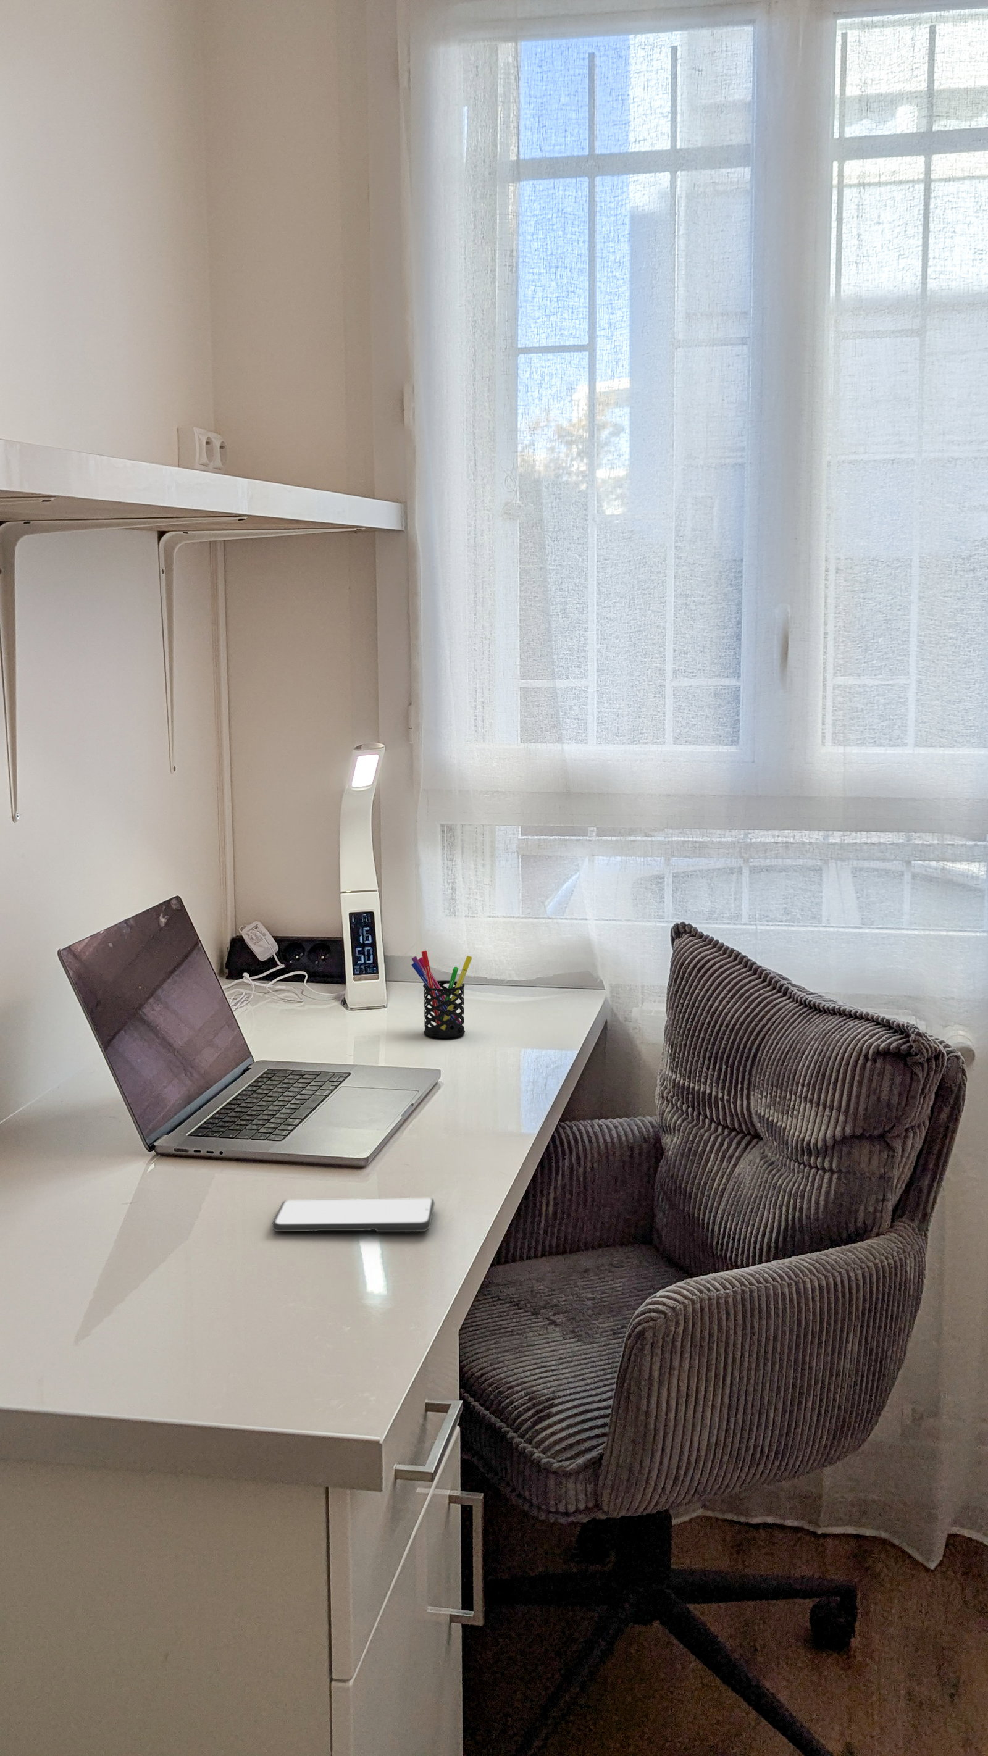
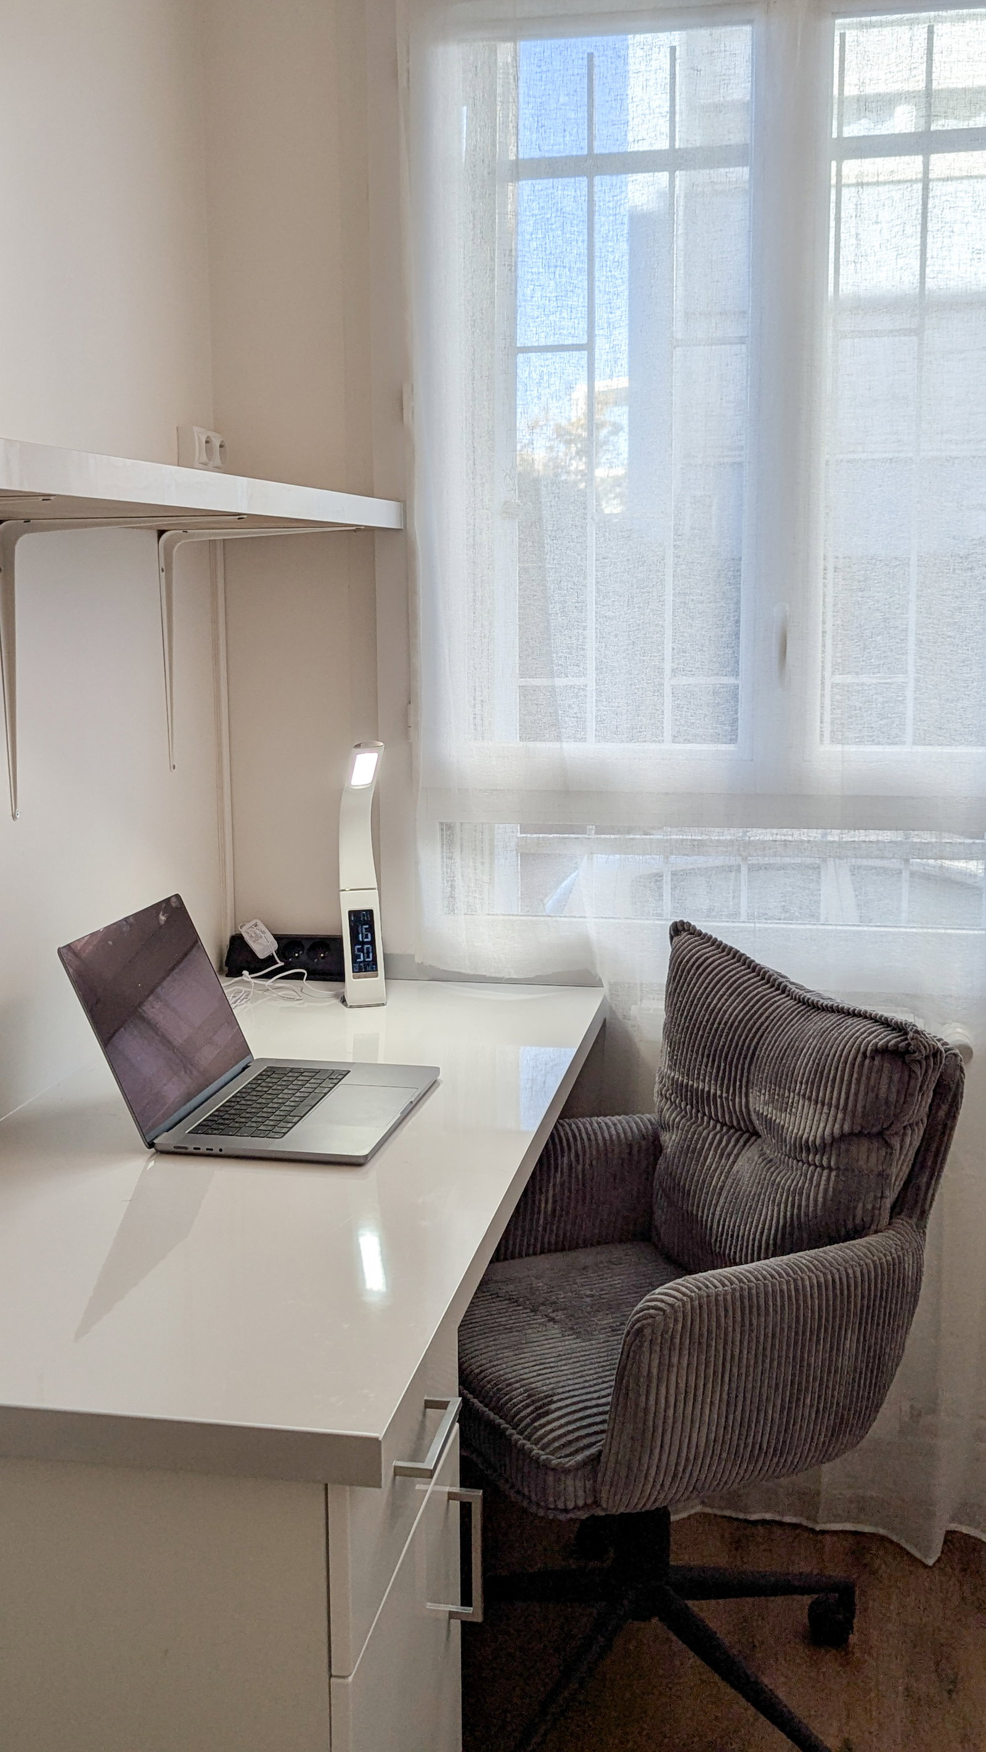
- pen holder [410,950,473,1038]
- smartphone [271,1198,435,1233]
